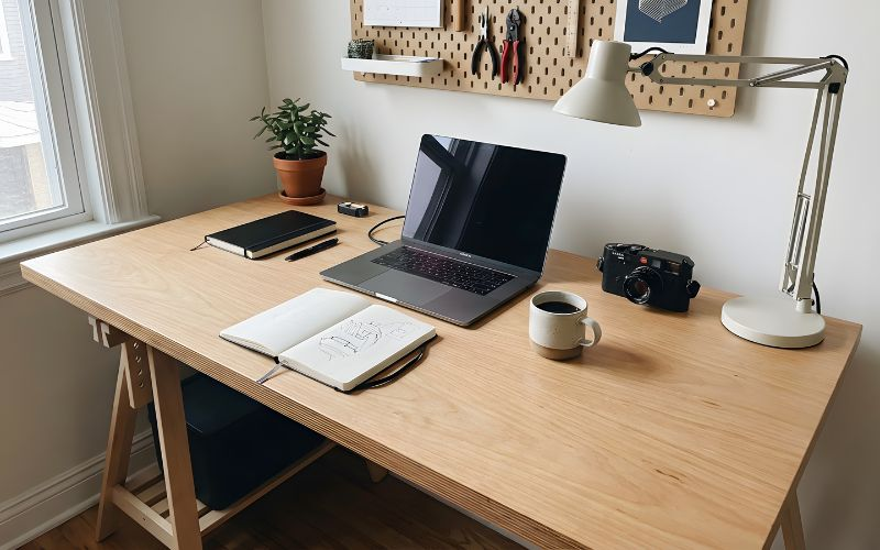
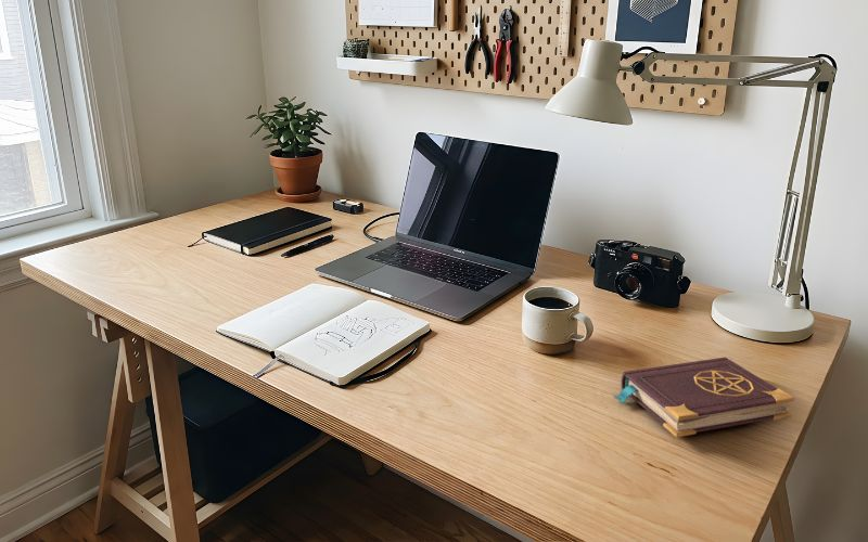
+ book [612,357,795,438]
